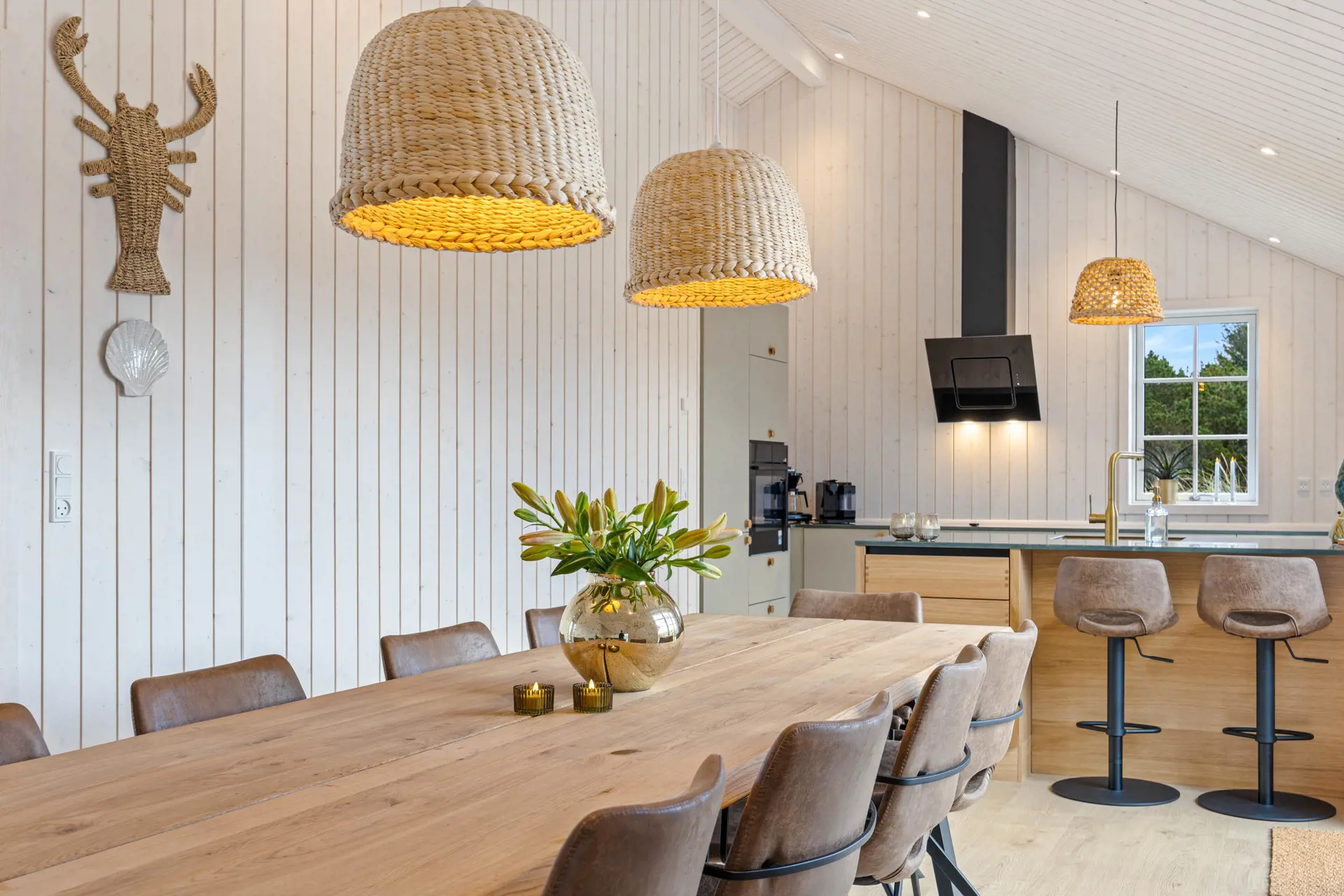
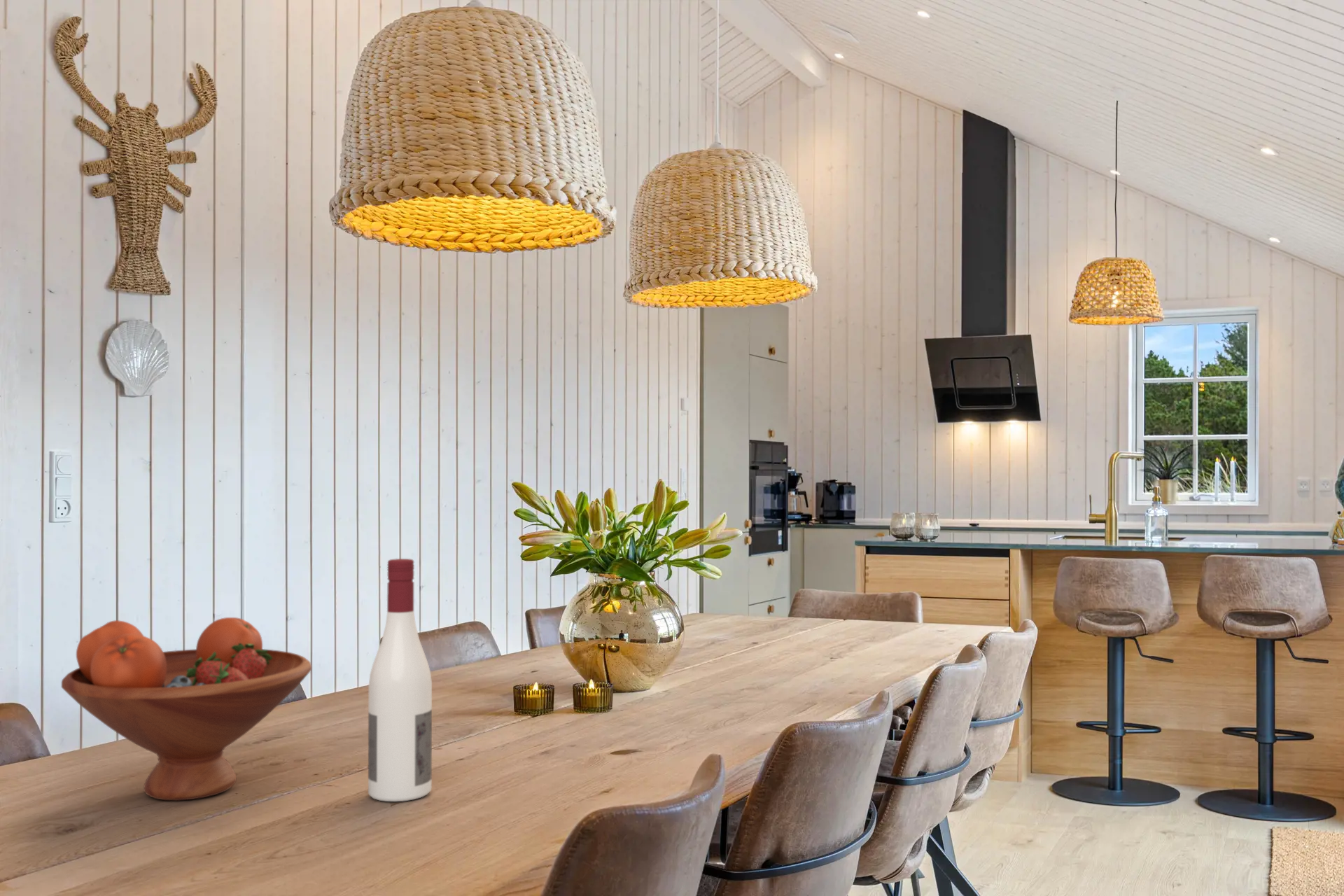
+ fruit bowl [61,617,312,802]
+ alcohol [367,558,433,802]
